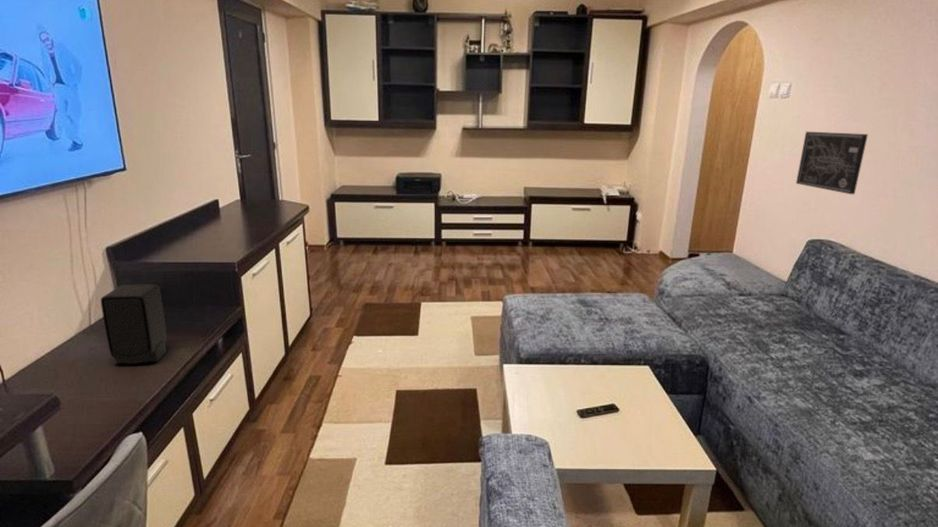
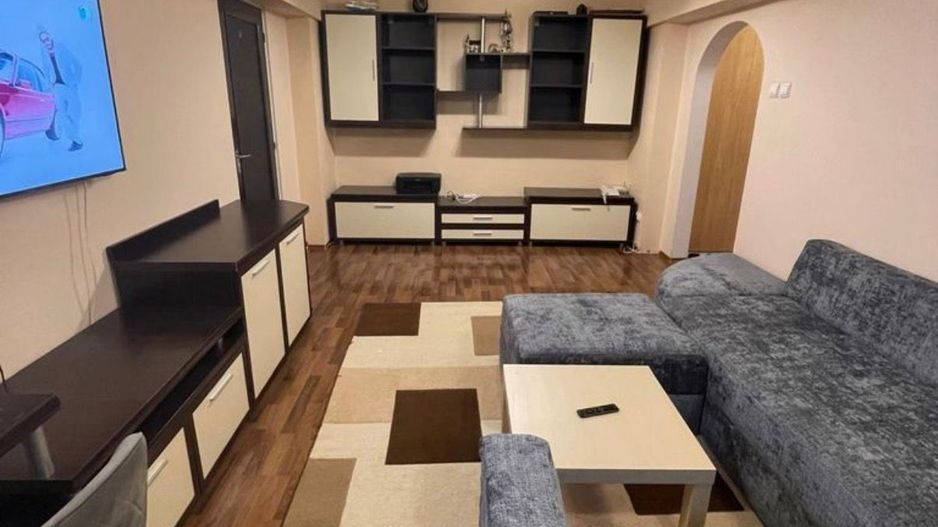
- speaker [100,283,168,365]
- wall art [795,131,869,195]
